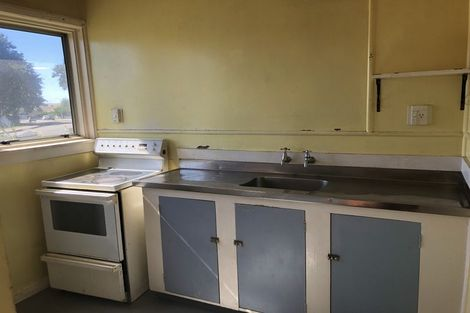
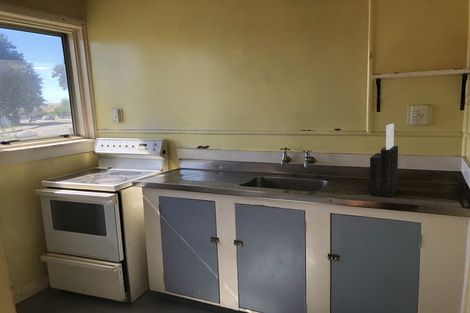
+ knife block [368,123,399,198]
